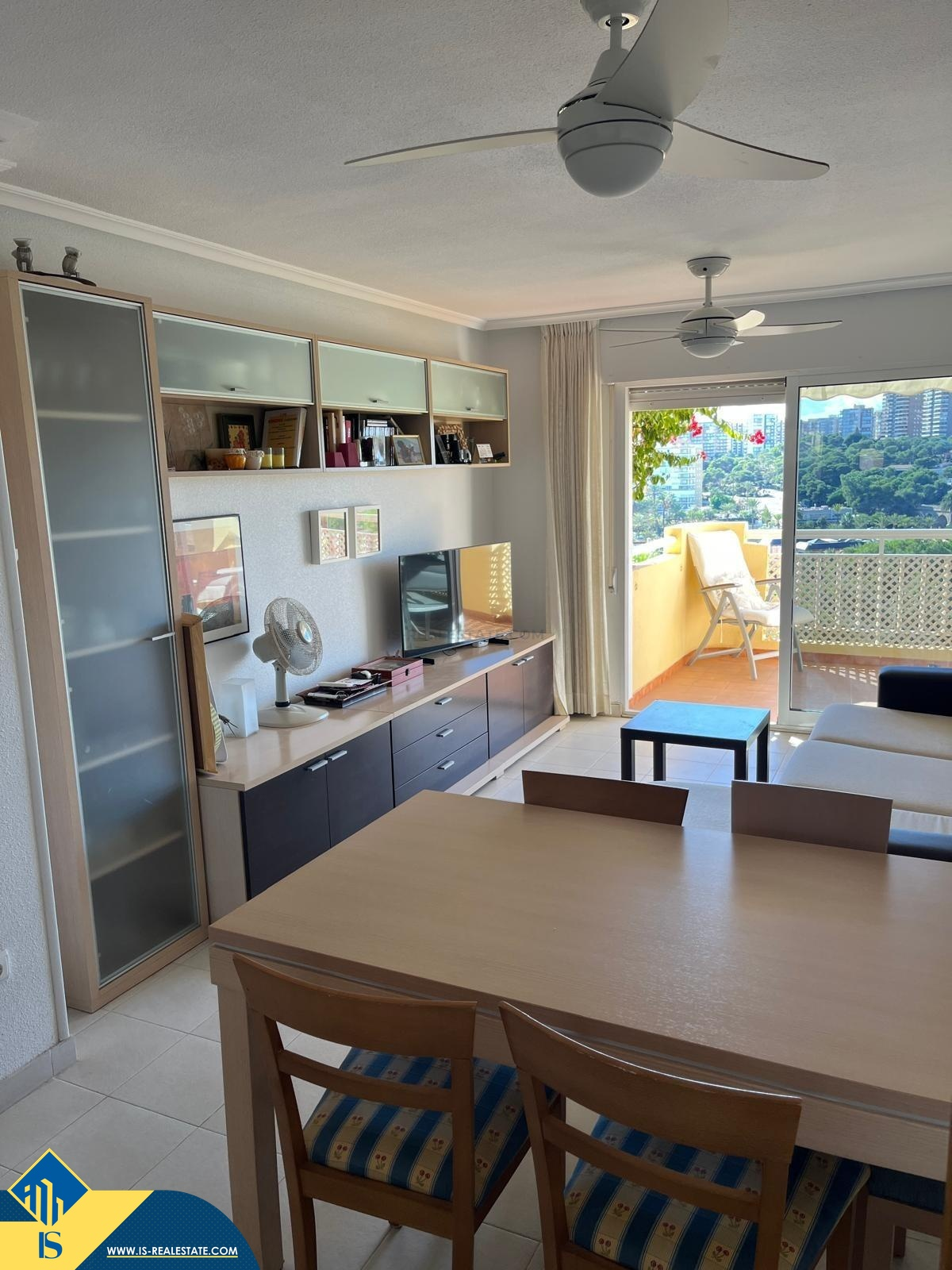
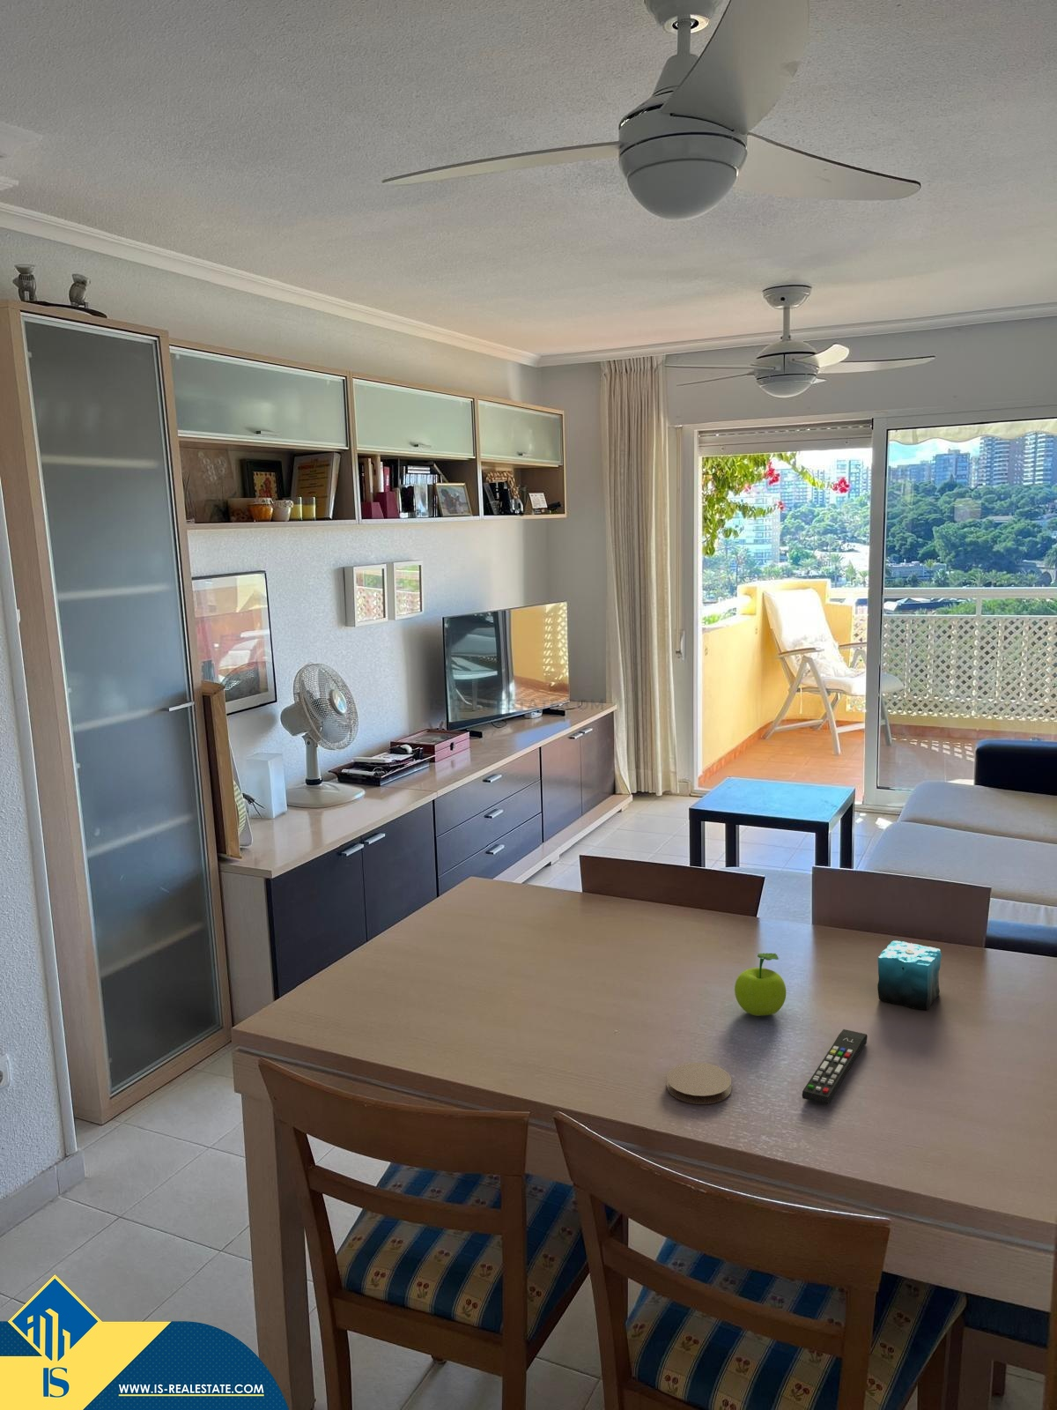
+ candle [876,940,943,1010]
+ fruit [734,953,786,1017]
+ remote control [802,1028,868,1105]
+ coaster [666,1061,733,1105]
